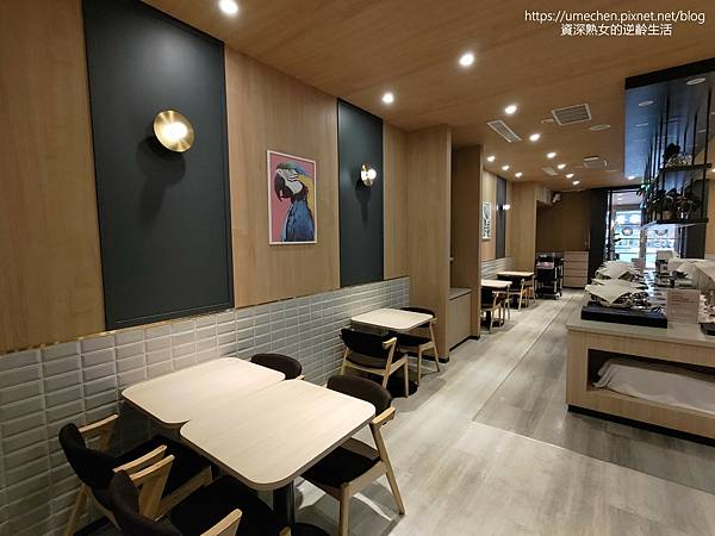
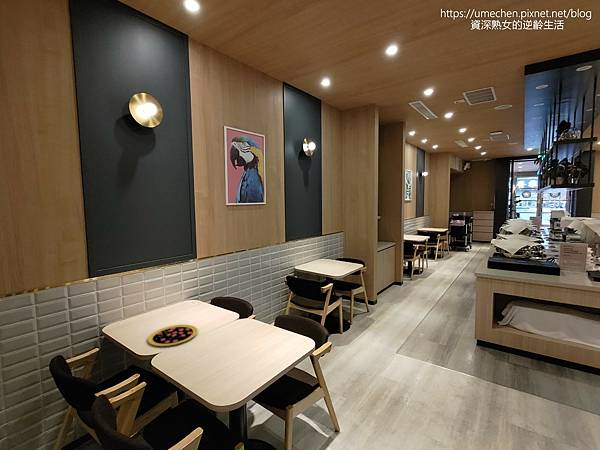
+ pizza [147,324,198,347]
